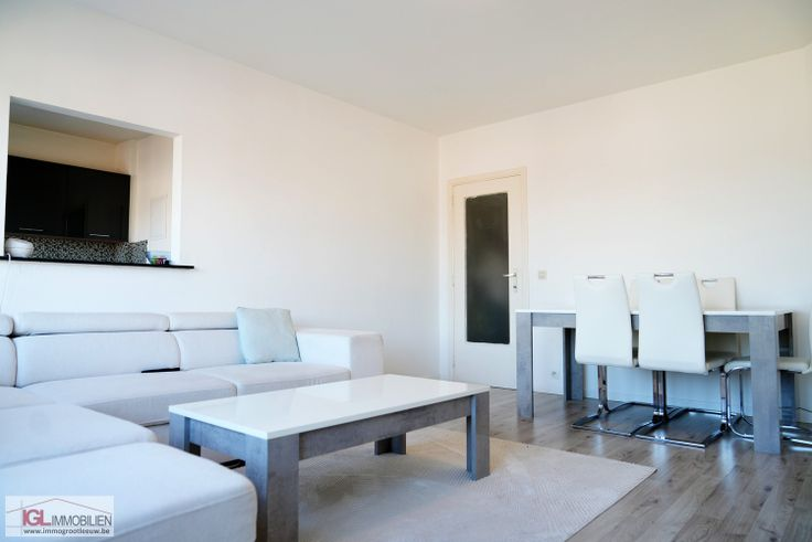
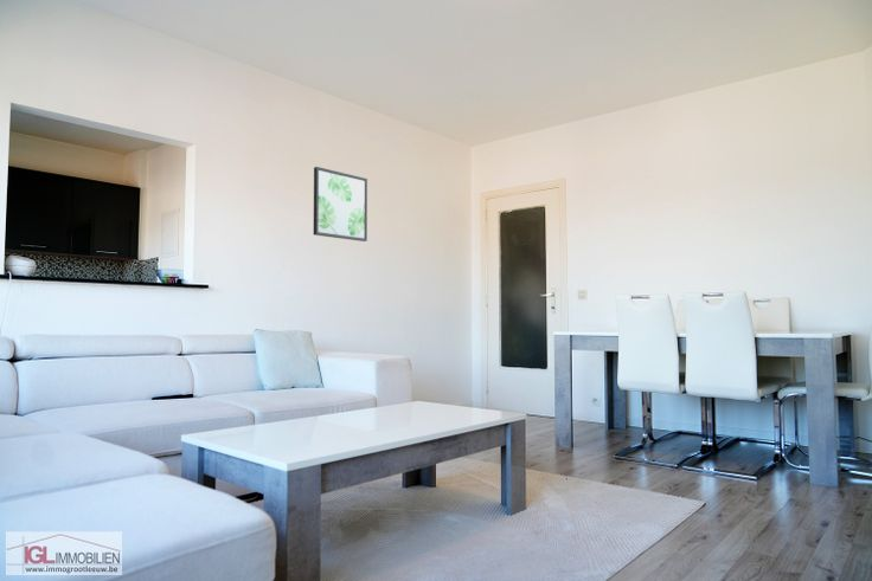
+ wall art [313,166,368,243]
